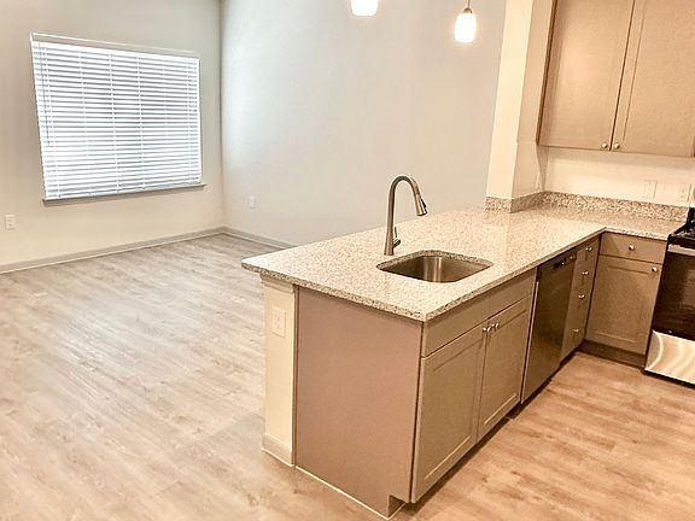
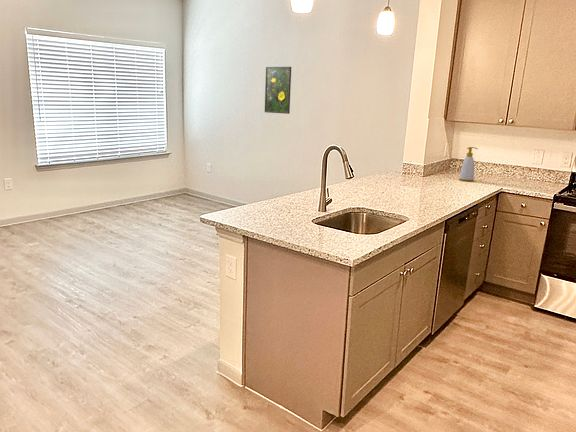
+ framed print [264,66,292,115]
+ soap bottle [458,146,478,182]
